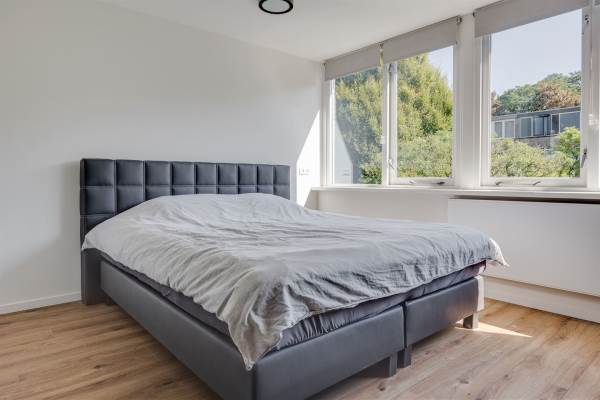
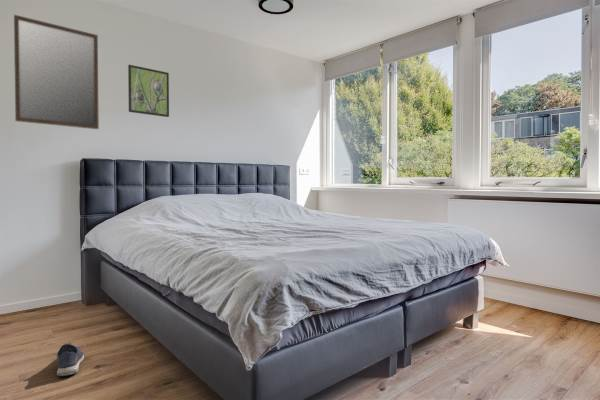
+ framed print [127,64,170,118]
+ shoe [56,342,85,377]
+ home mirror [13,14,100,130]
